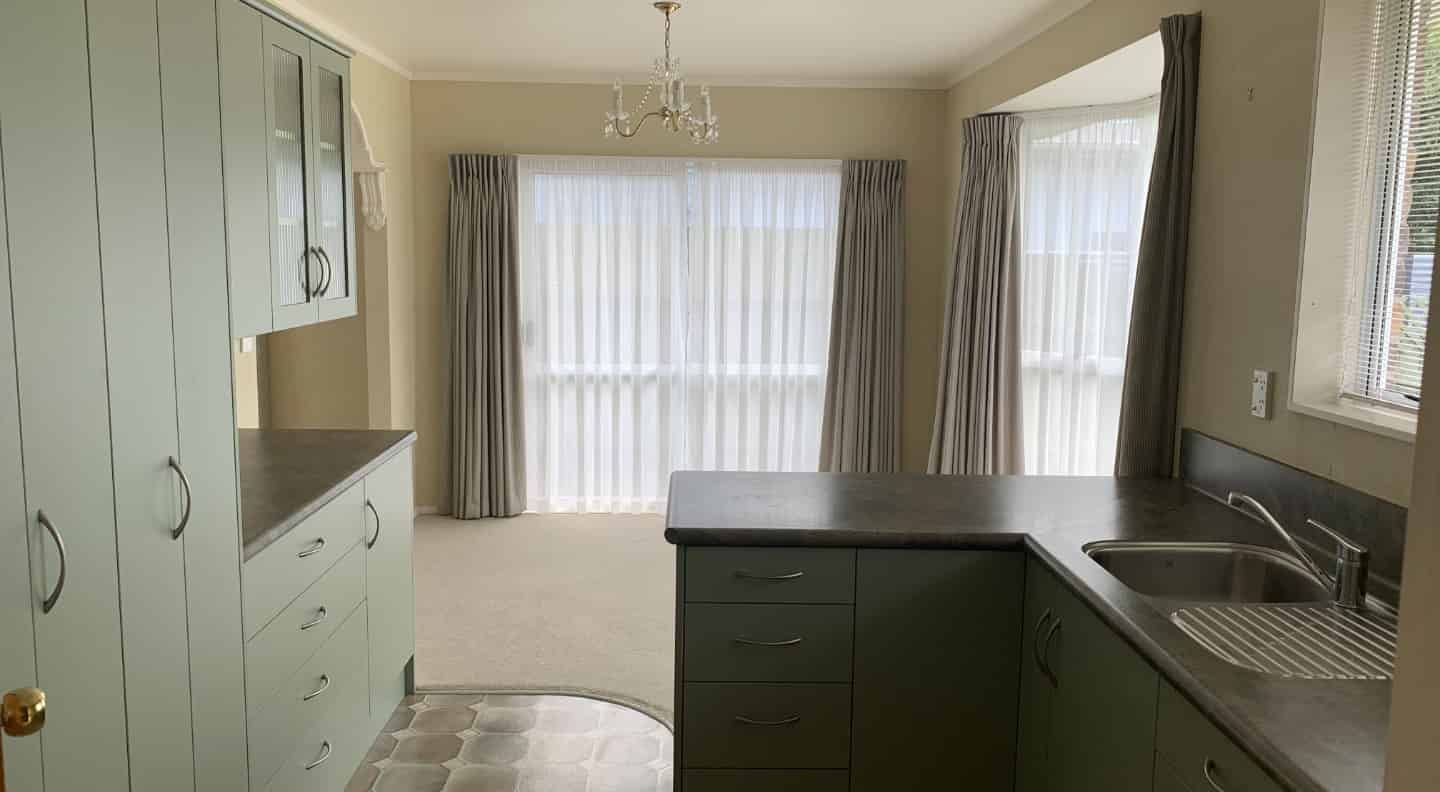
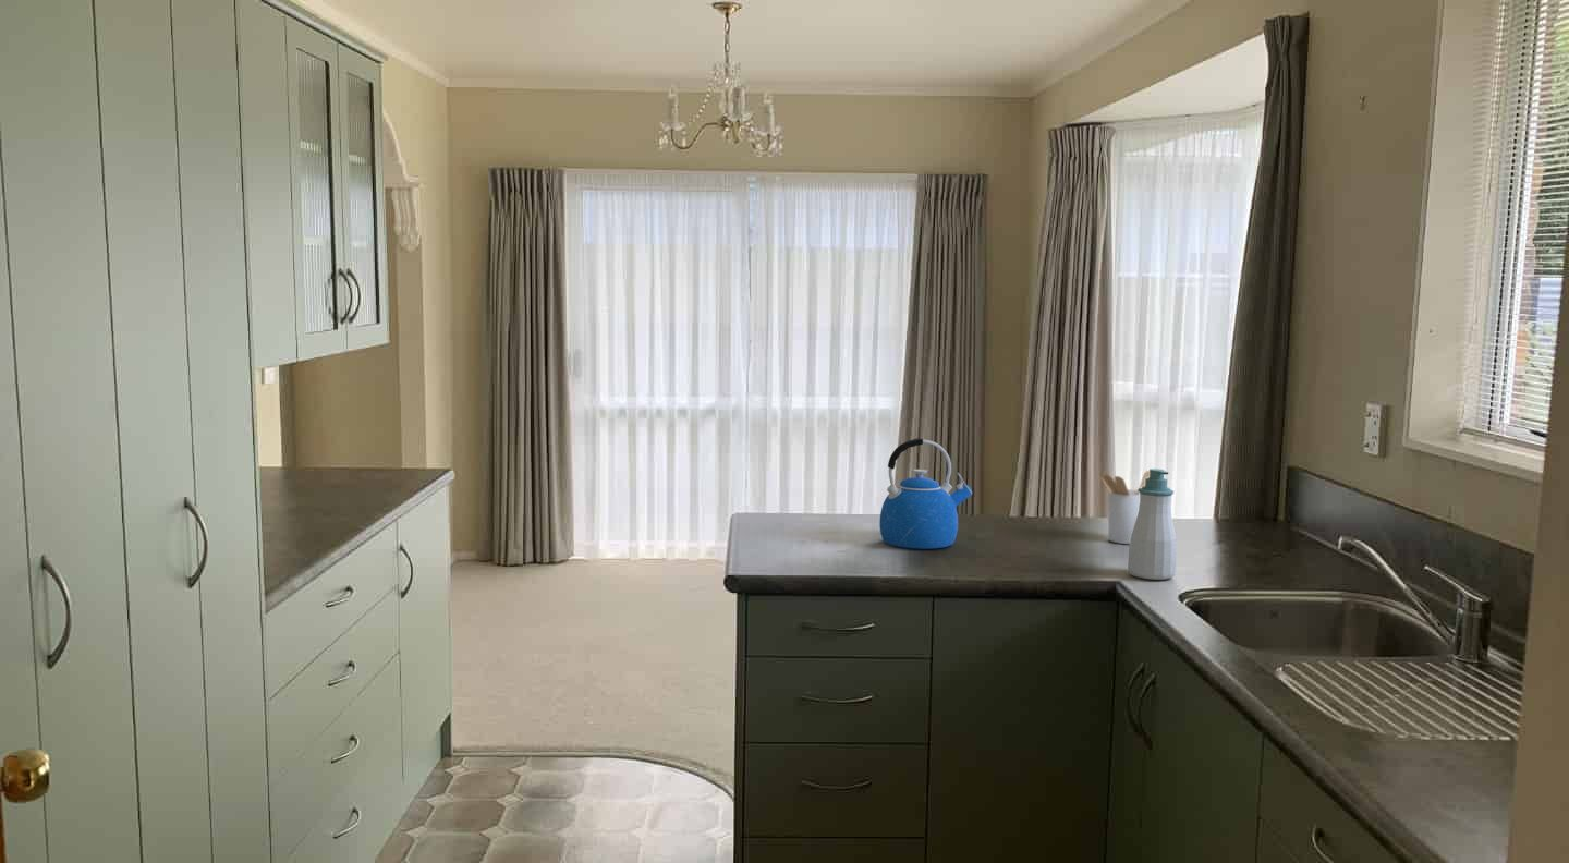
+ soap bottle [1127,467,1178,581]
+ kettle [878,437,973,550]
+ utensil holder [1099,470,1150,545]
